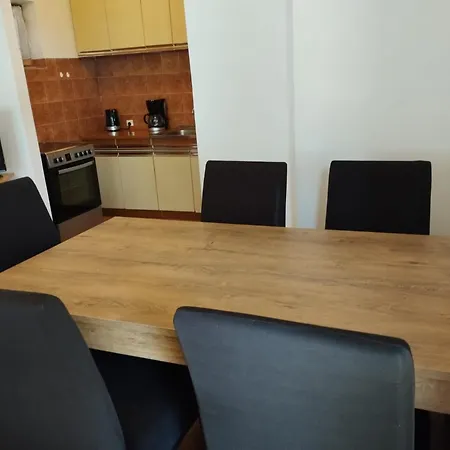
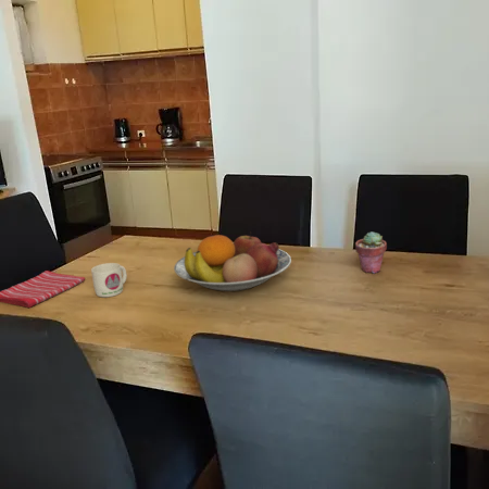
+ dish towel [0,269,86,309]
+ potted succulent [354,230,388,274]
+ mug [90,262,128,298]
+ fruit bowl [173,230,292,292]
